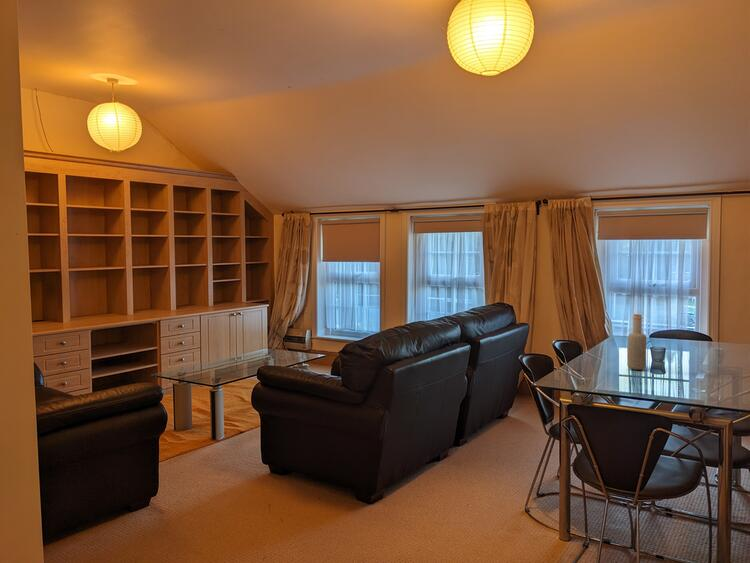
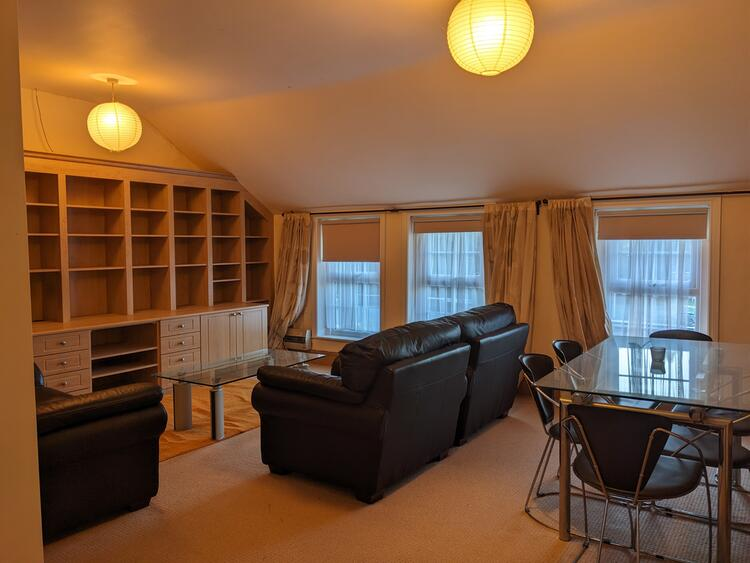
- bottle [626,313,647,371]
